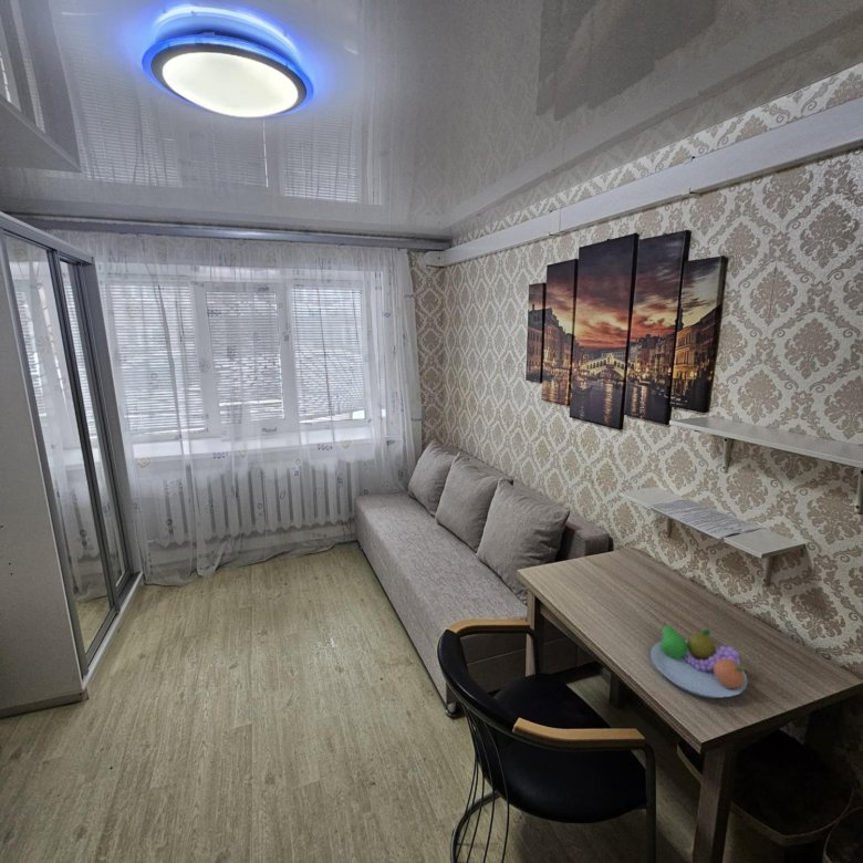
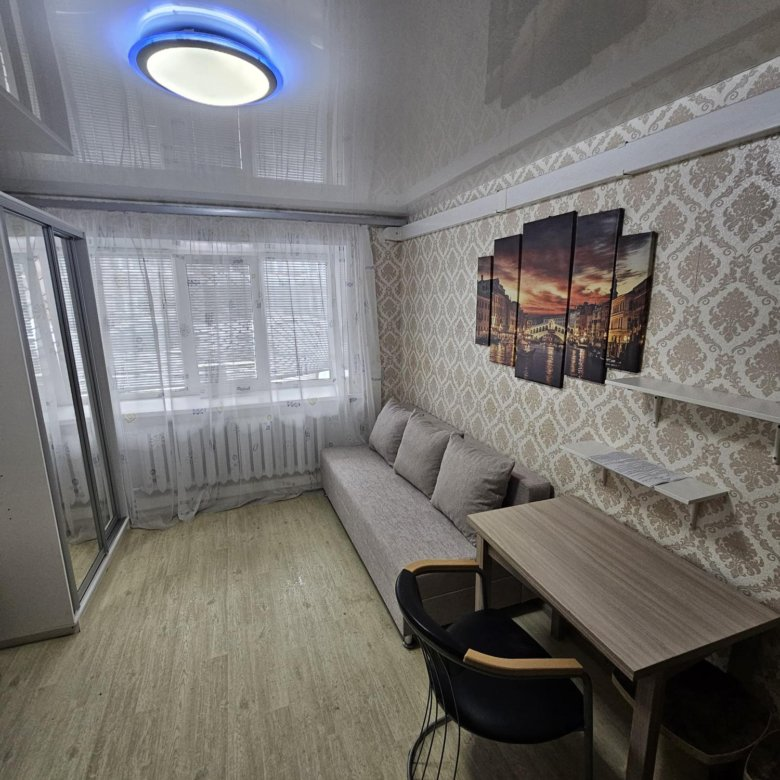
- fruit bowl [649,621,749,699]
